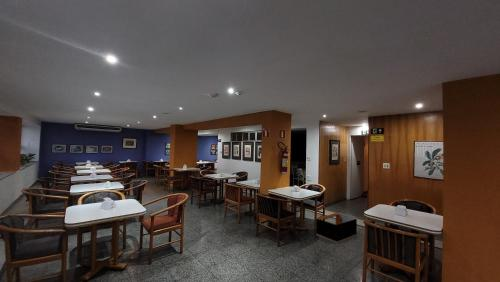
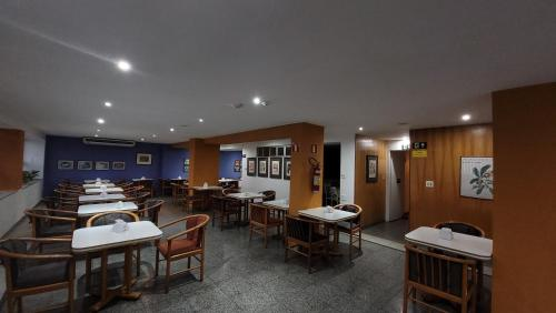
- storage bin [315,212,358,244]
